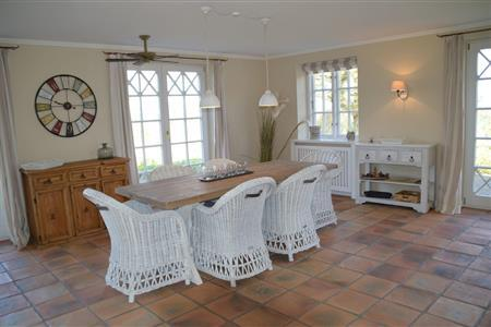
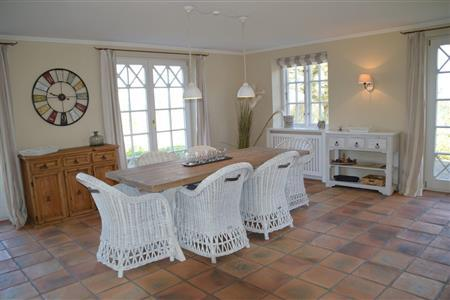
- ceiling fan [104,34,180,68]
